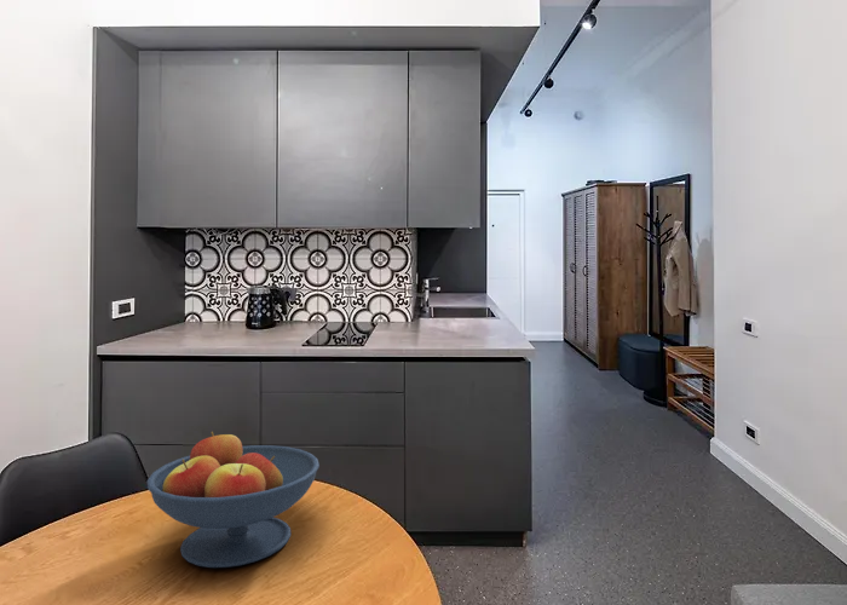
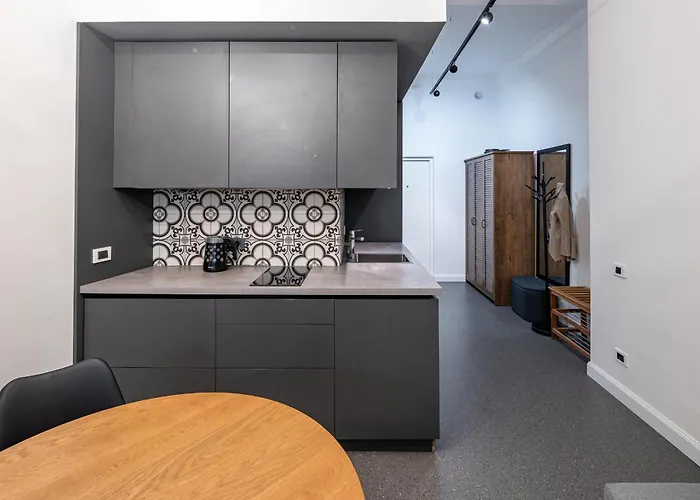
- fruit bowl [146,431,321,569]
